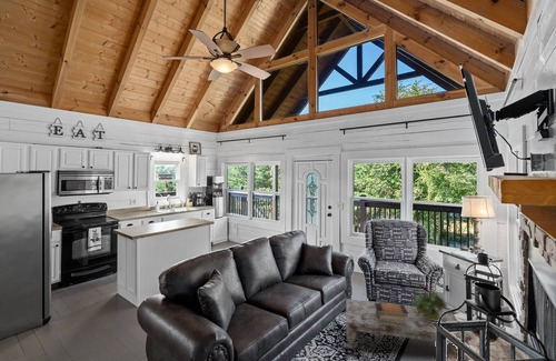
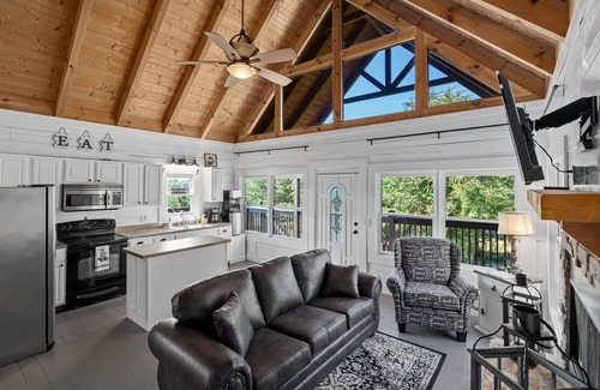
- potted plant [410,284,449,321]
- book stack [375,302,408,328]
- coffee table [345,298,473,361]
